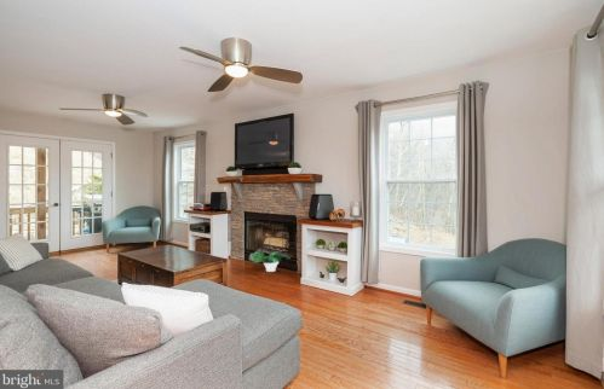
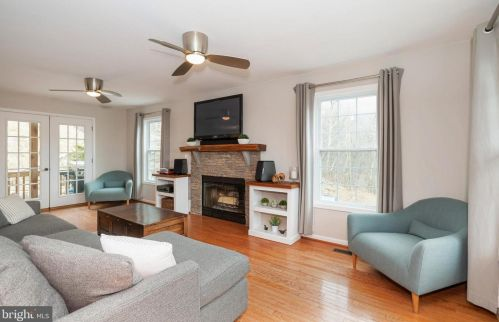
- potted plant [248,250,292,273]
